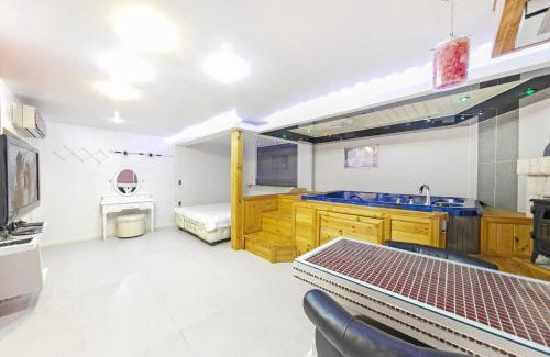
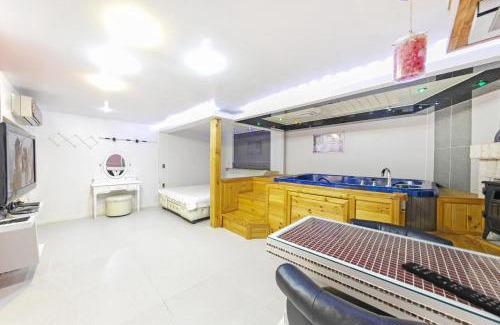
+ remote control [401,261,500,318]
